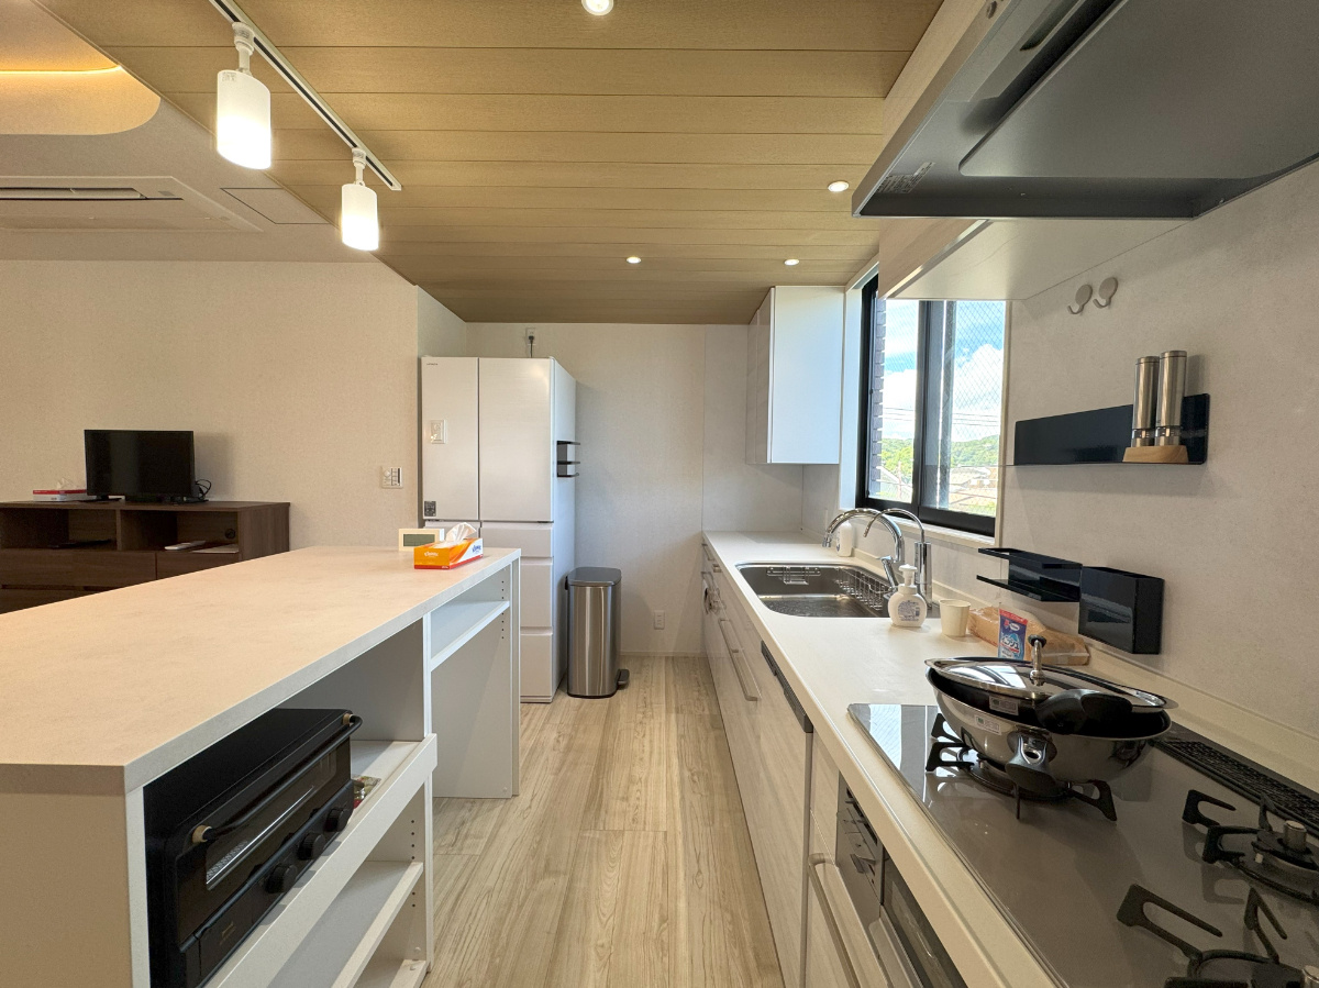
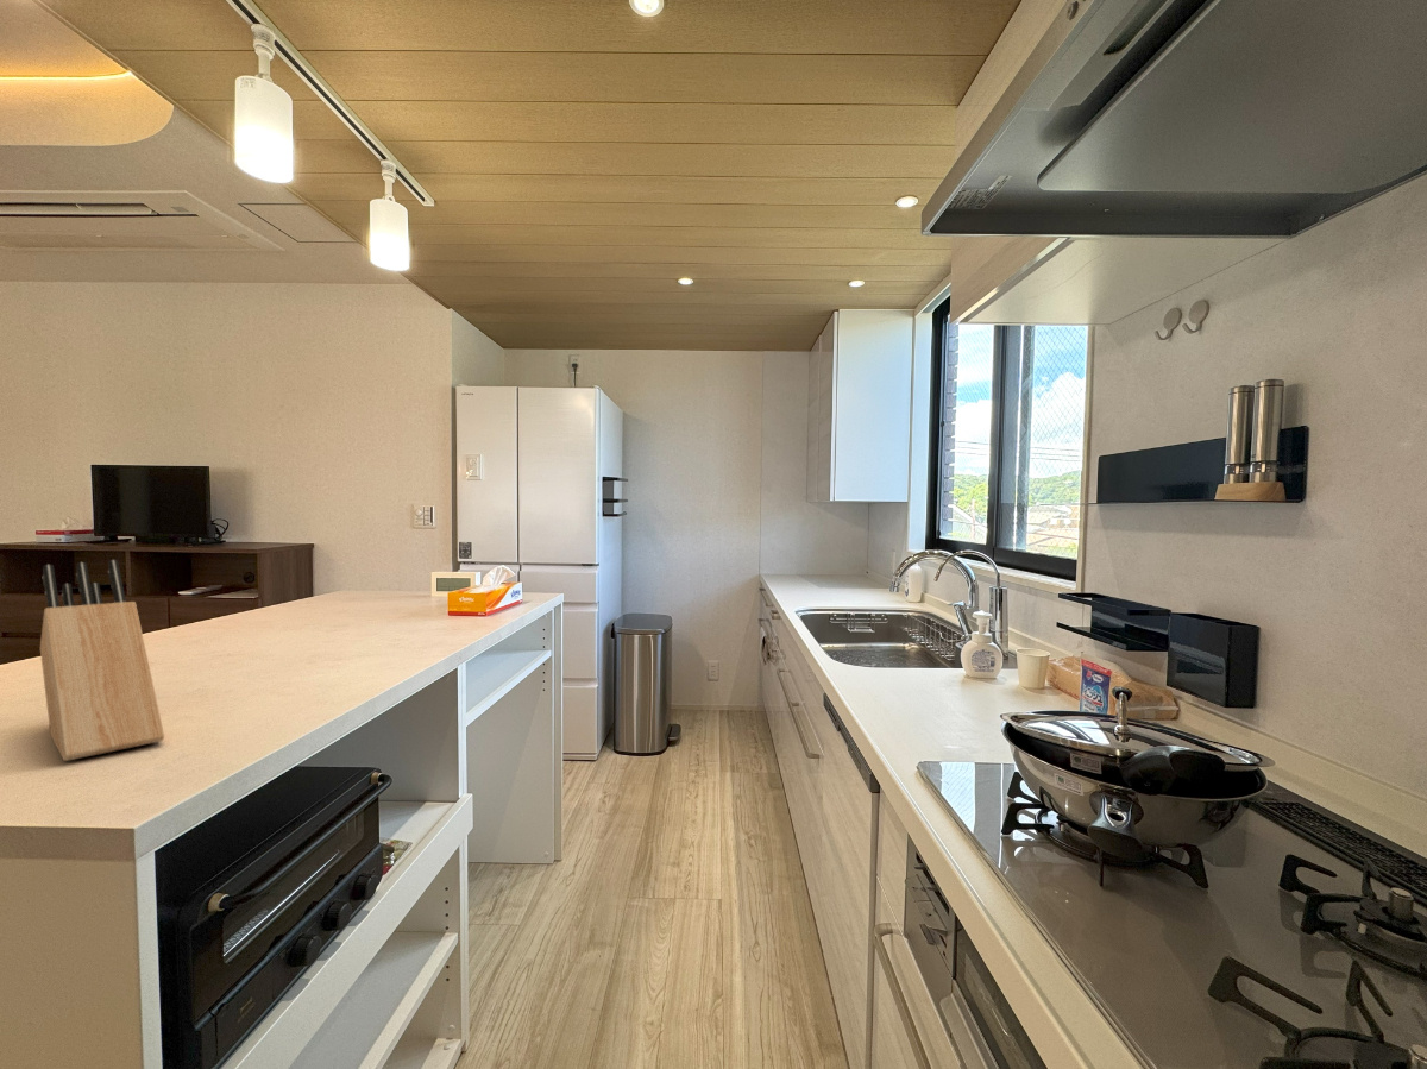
+ knife block [39,559,165,762]
